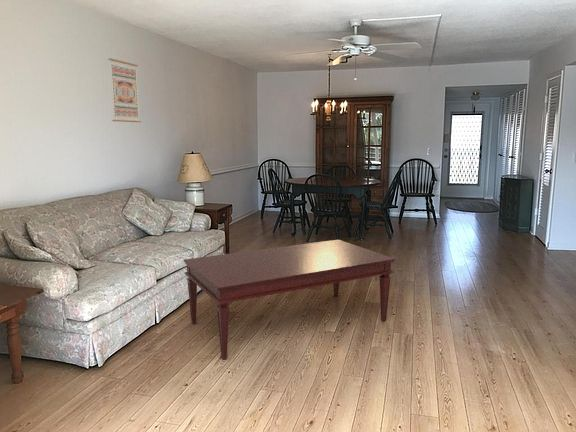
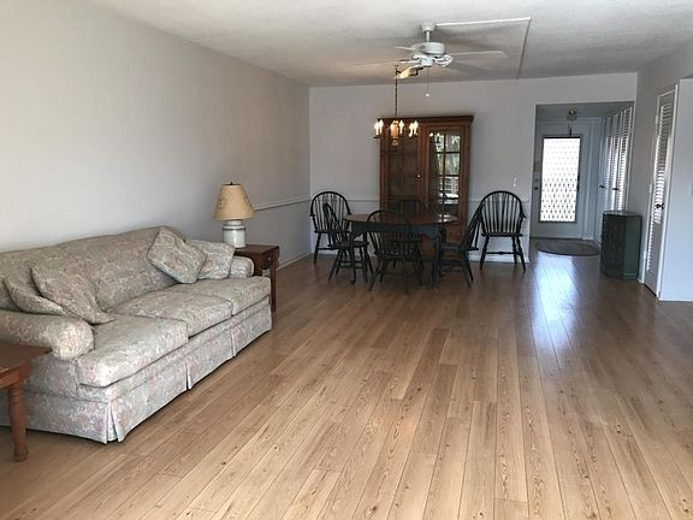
- wall art [107,57,142,123]
- coffee table [182,239,396,361]
